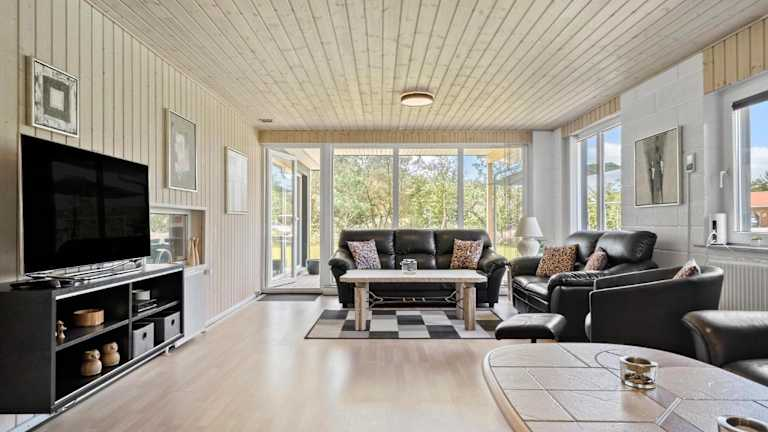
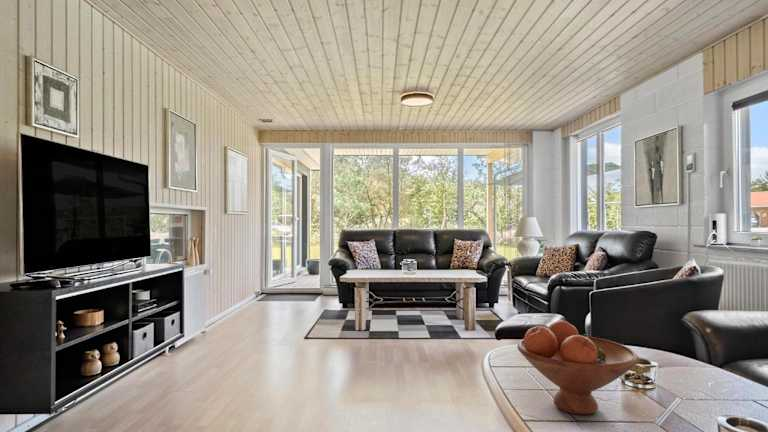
+ fruit bowl [516,319,640,416]
